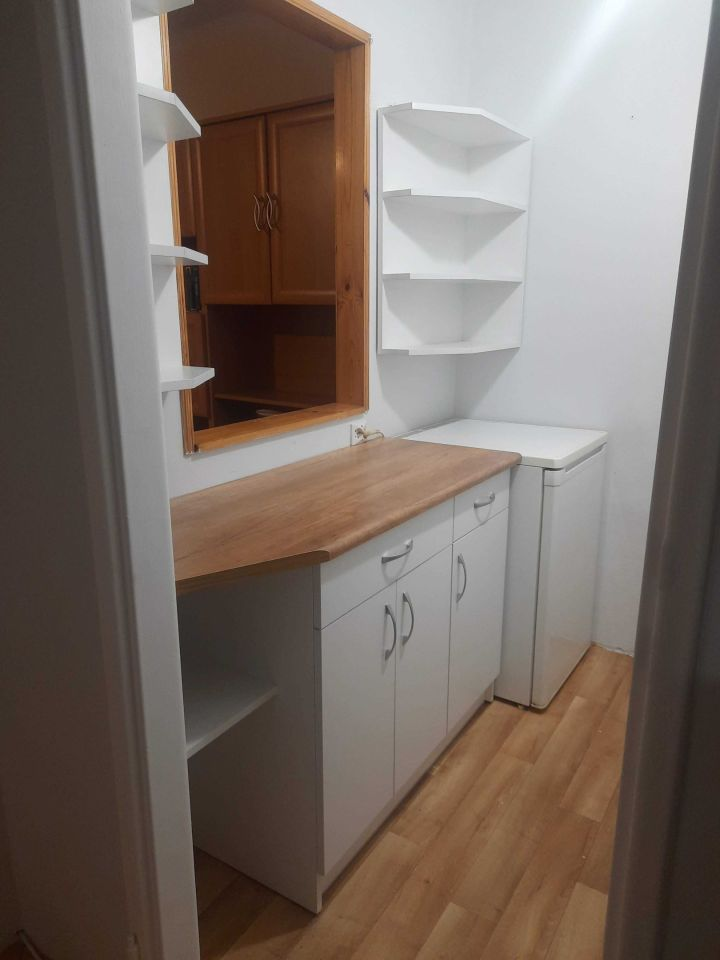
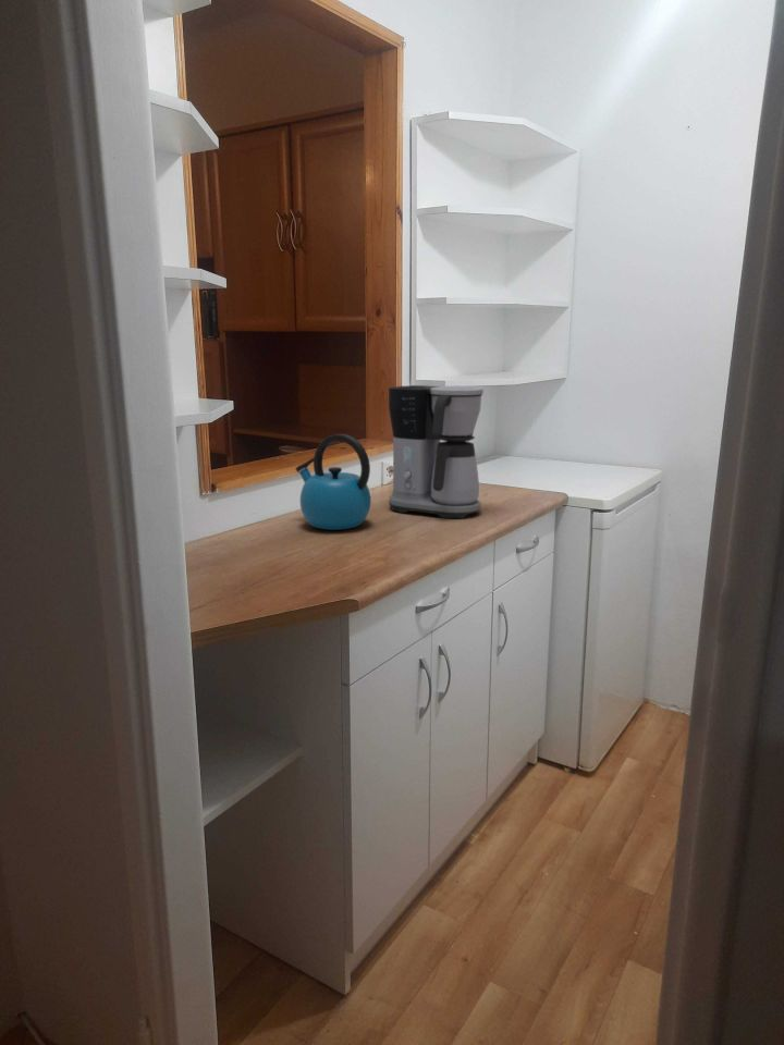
+ kettle [295,433,372,531]
+ coffee maker [388,384,485,519]
